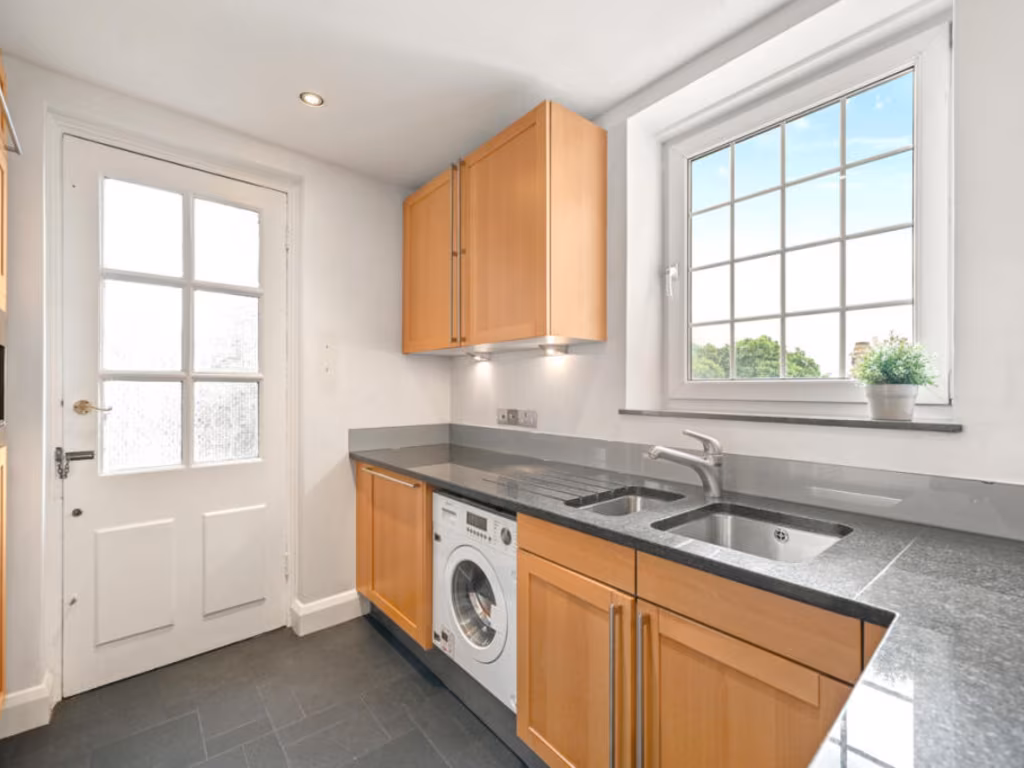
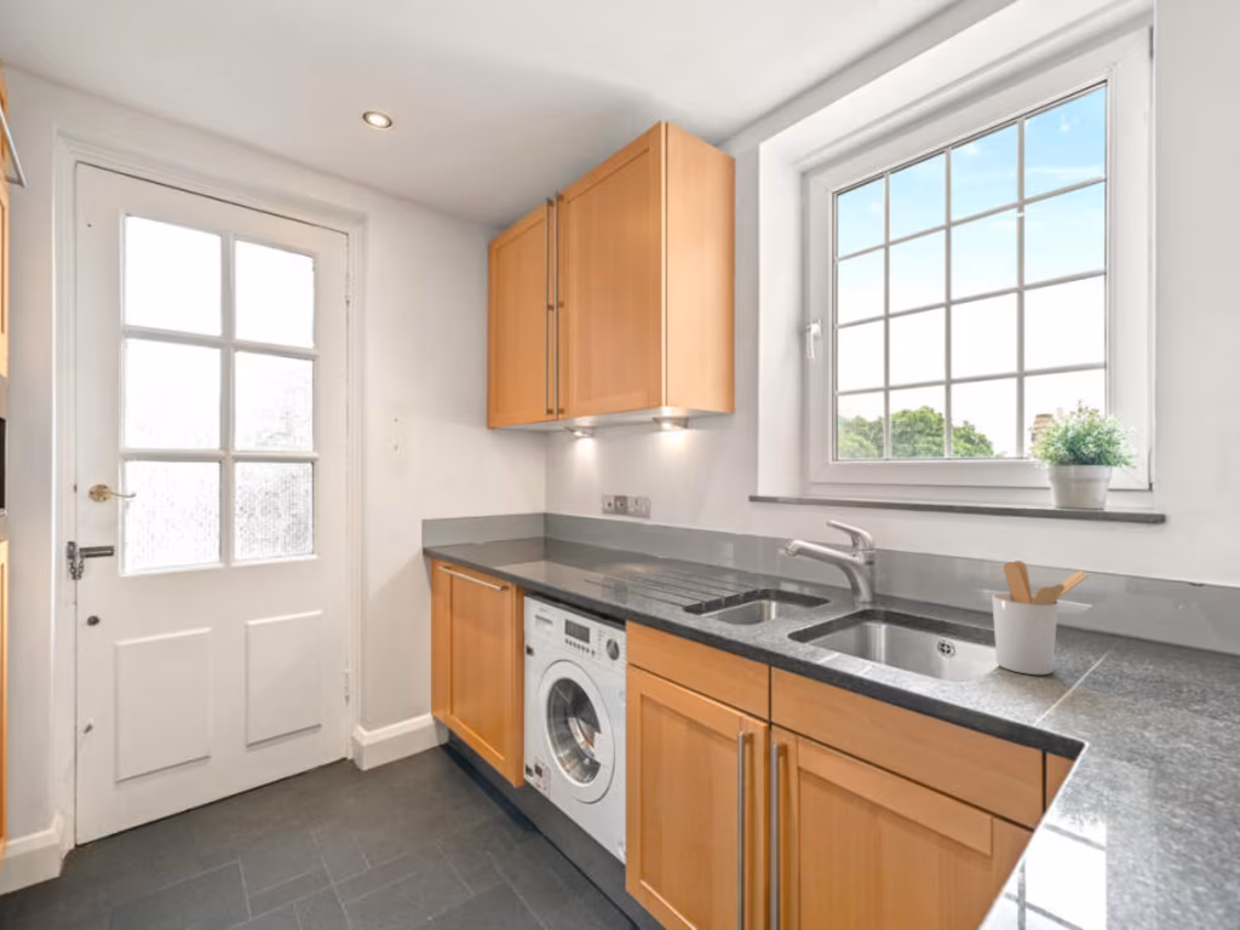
+ utensil holder [991,559,1090,676]
